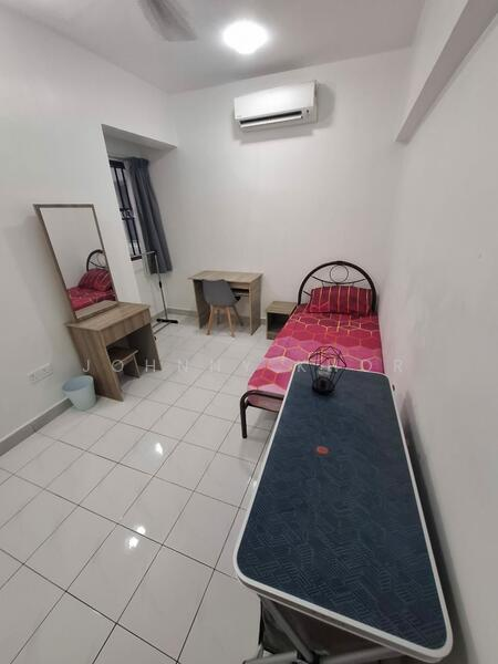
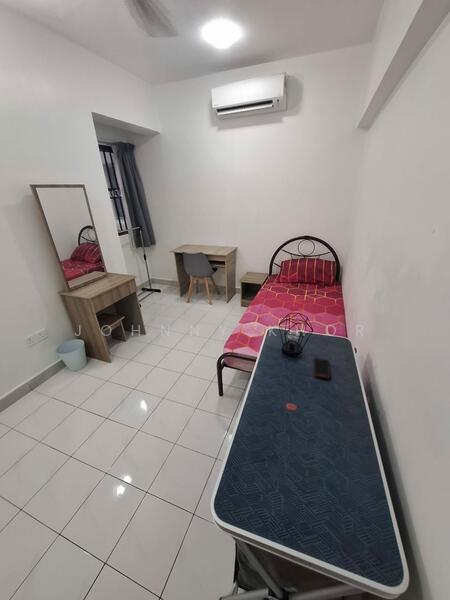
+ cell phone [313,357,331,380]
